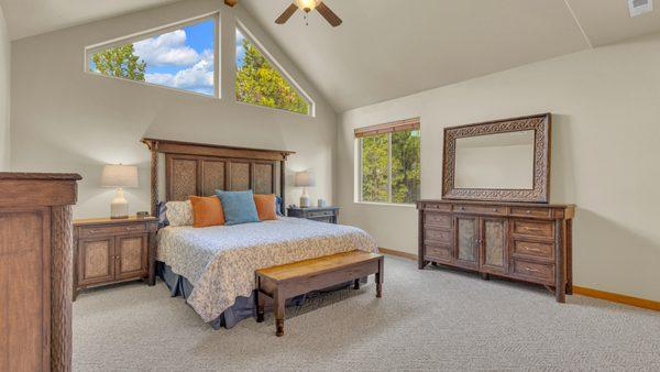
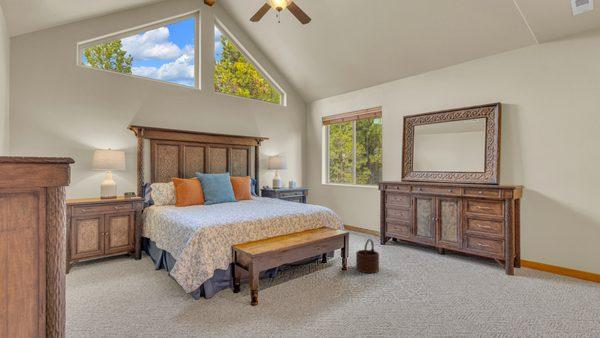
+ wooden bucket [355,238,380,274]
